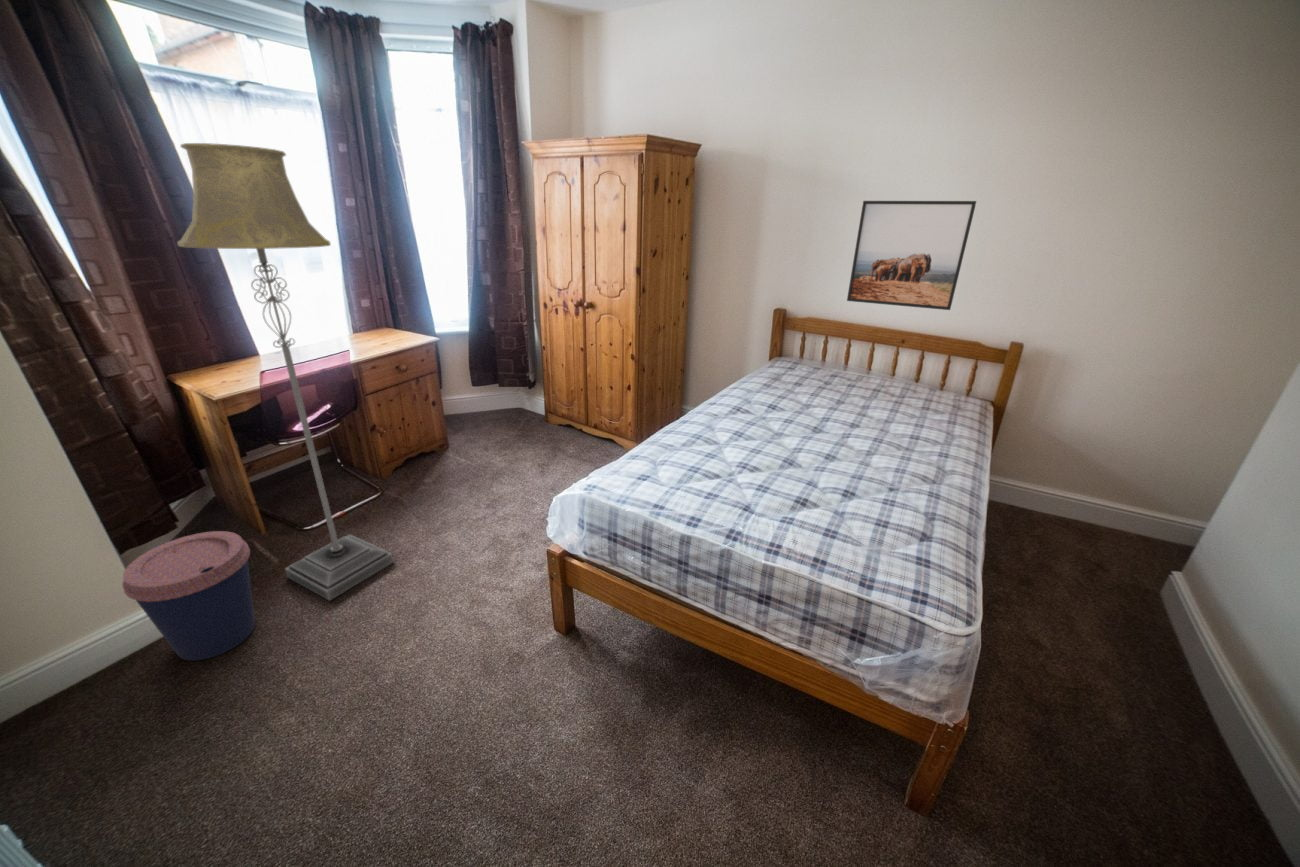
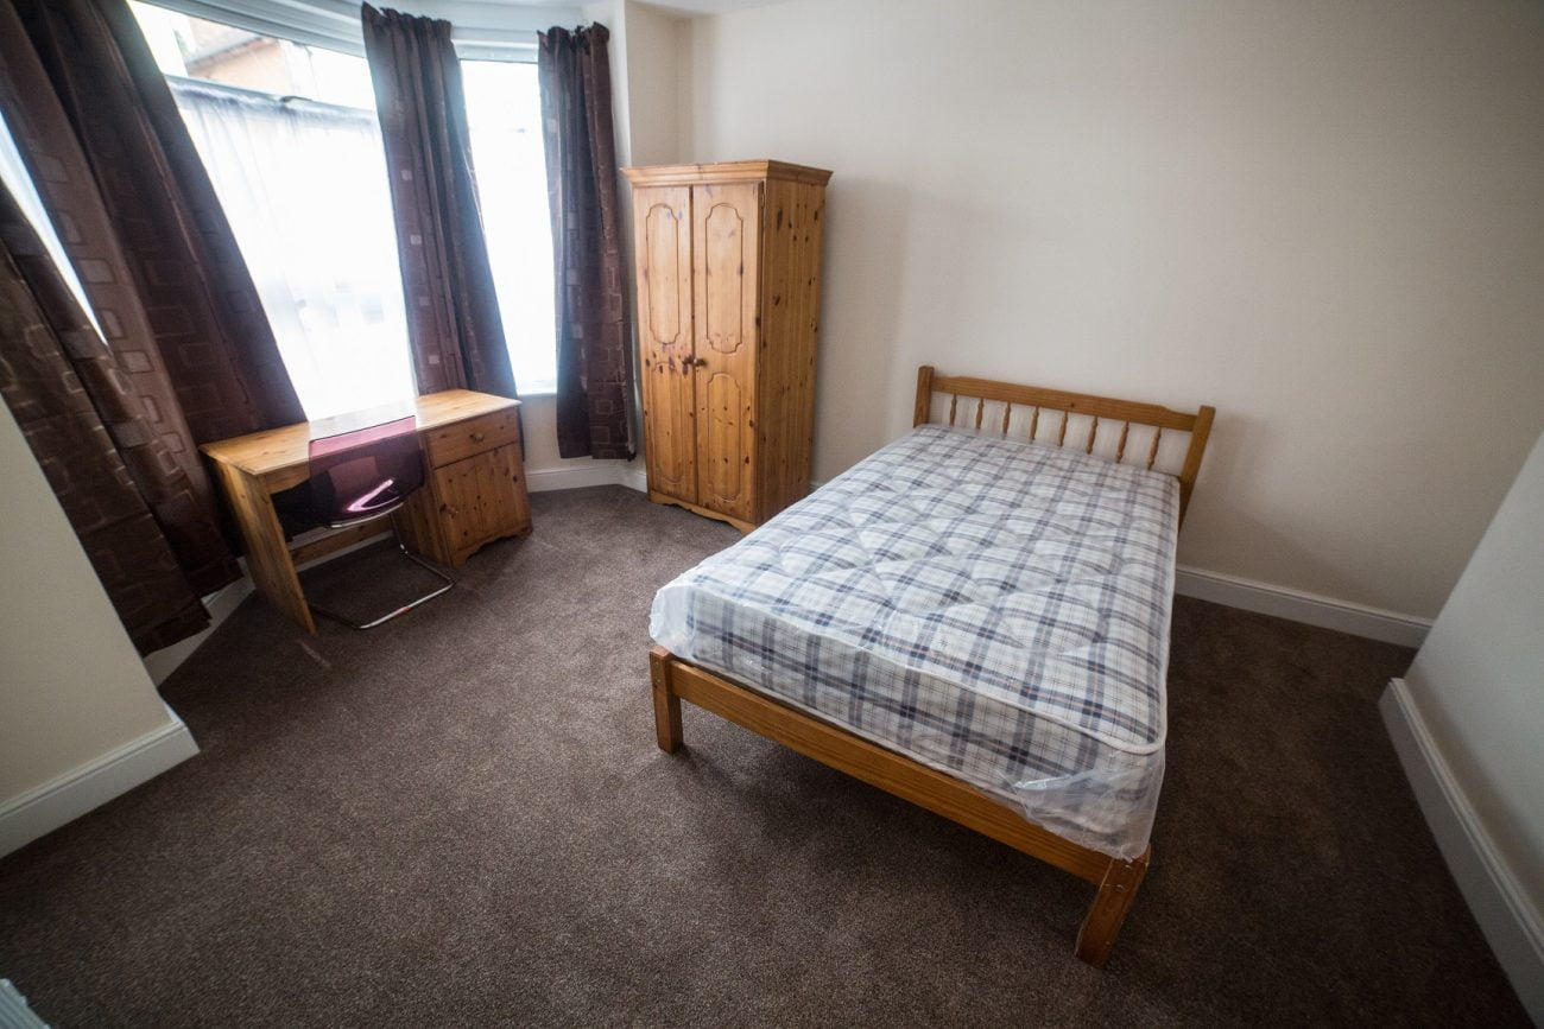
- floor lamp [176,142,395,602]
- coffee cup [121,530,256,662]
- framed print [846,200,977,311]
